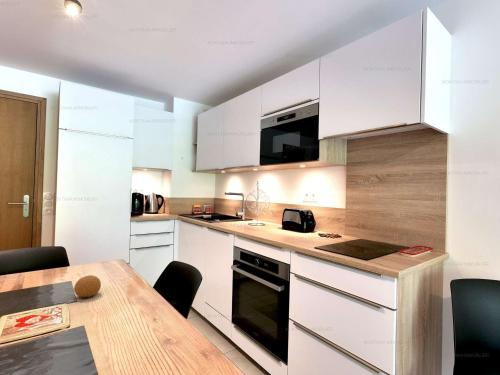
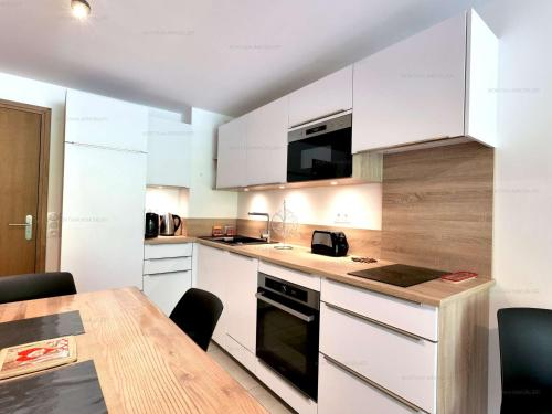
- fruit [73,274,102,298]
